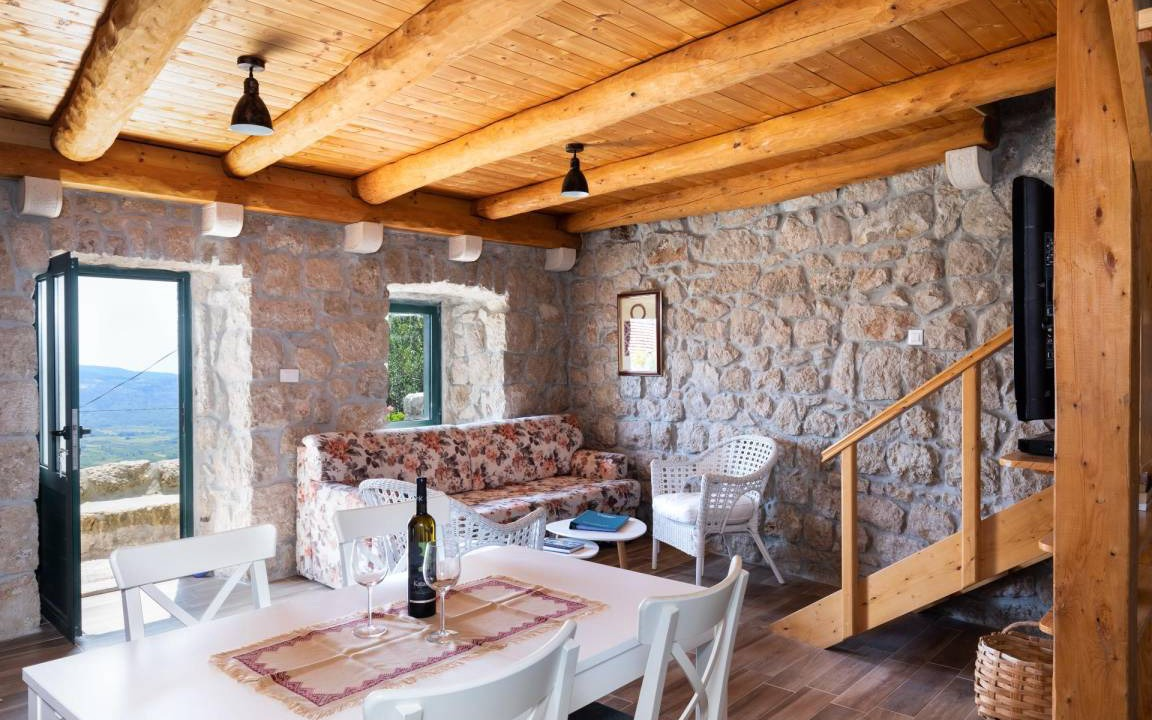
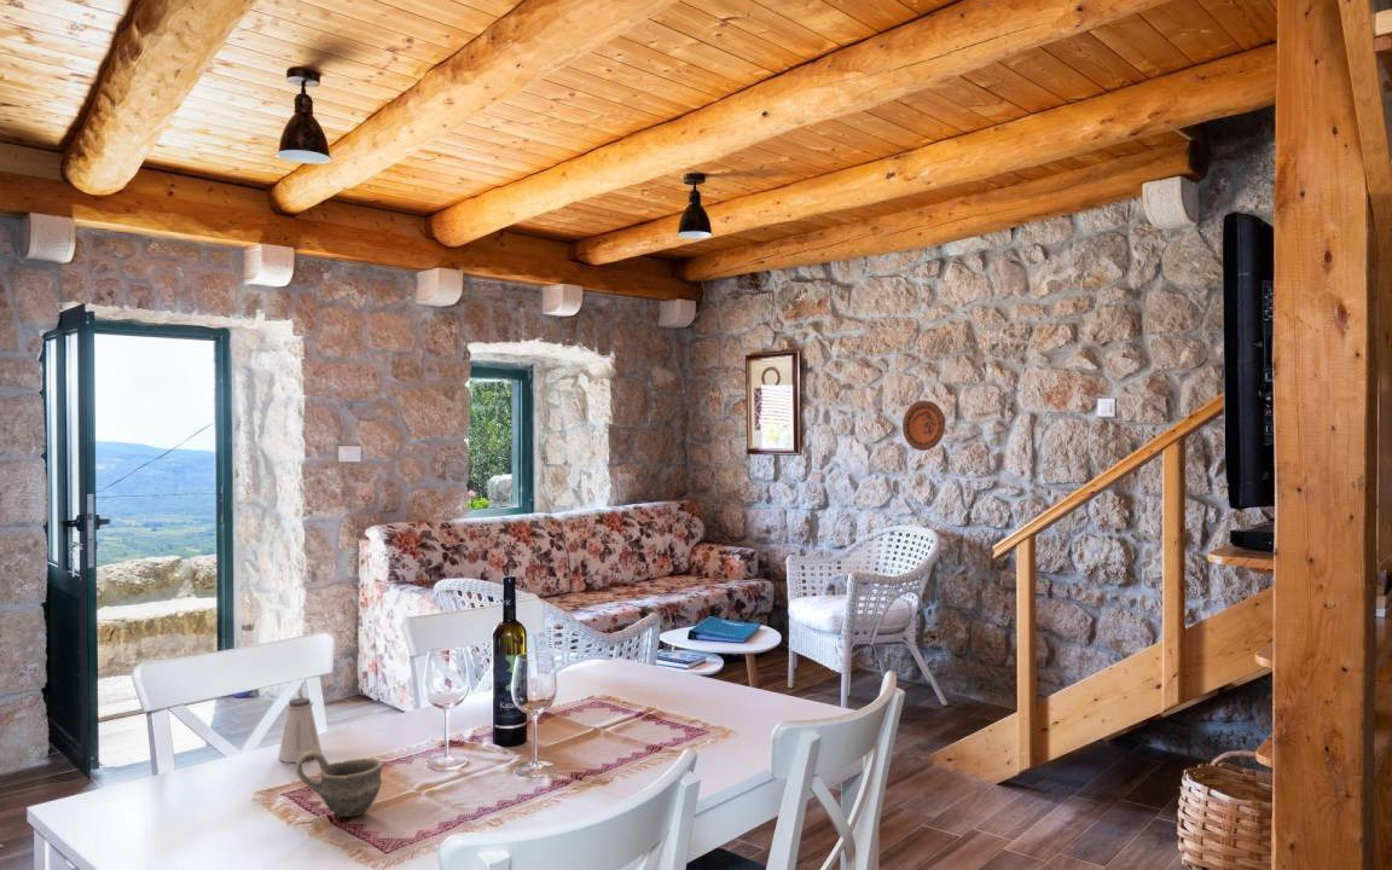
+ saltshaker [277,696,323,764]
+ decorative plate [901,400,946,452]
+ cup [295,750,384,818]
